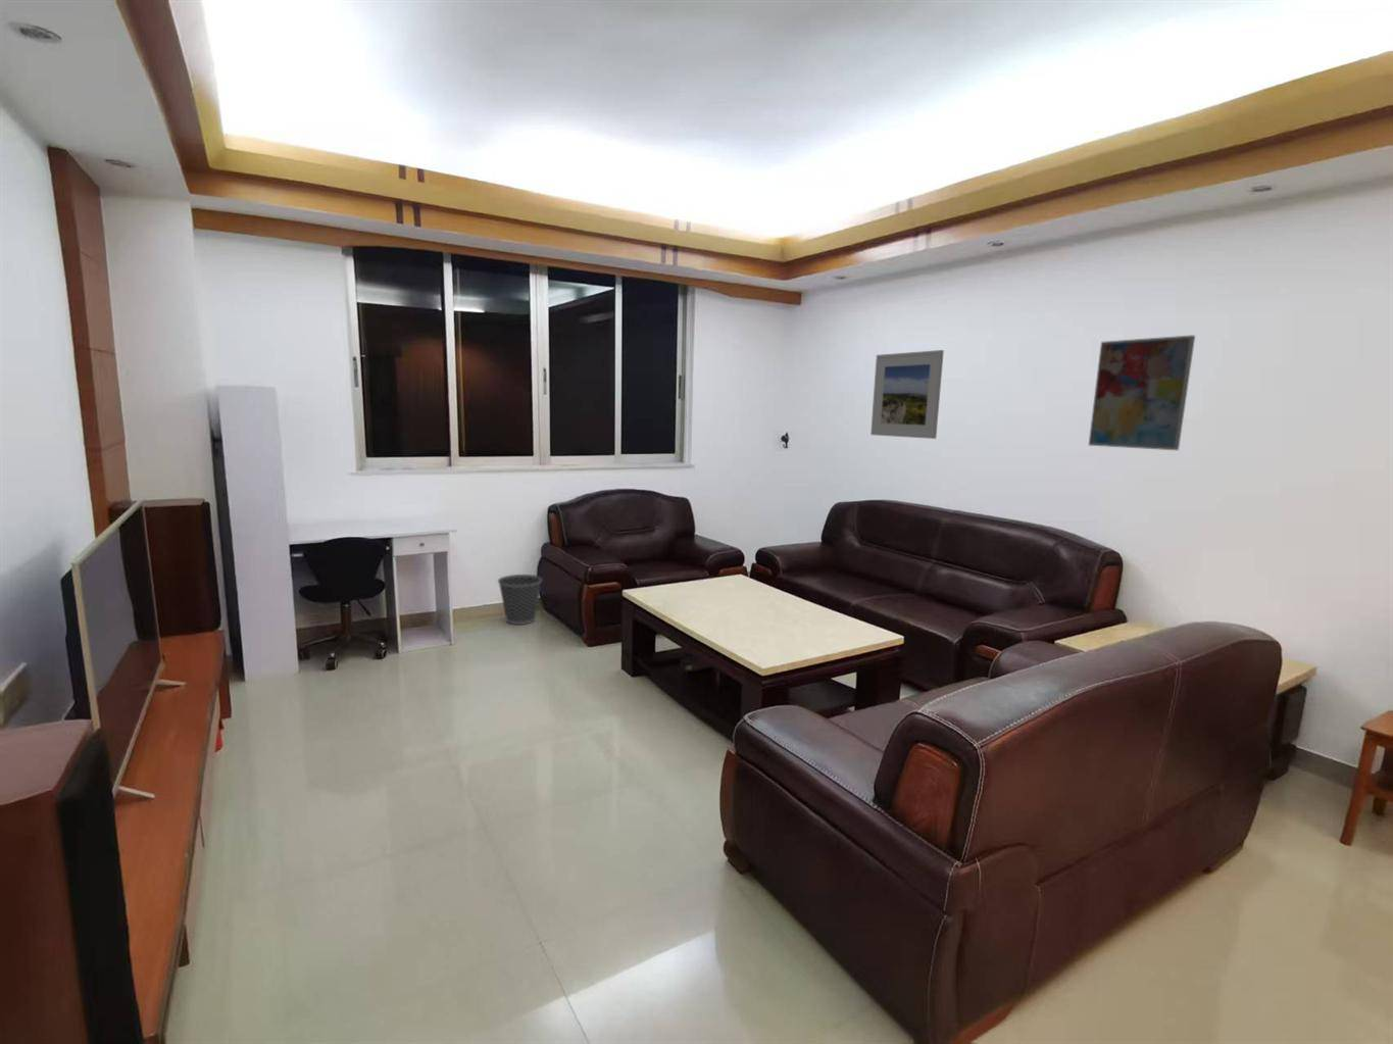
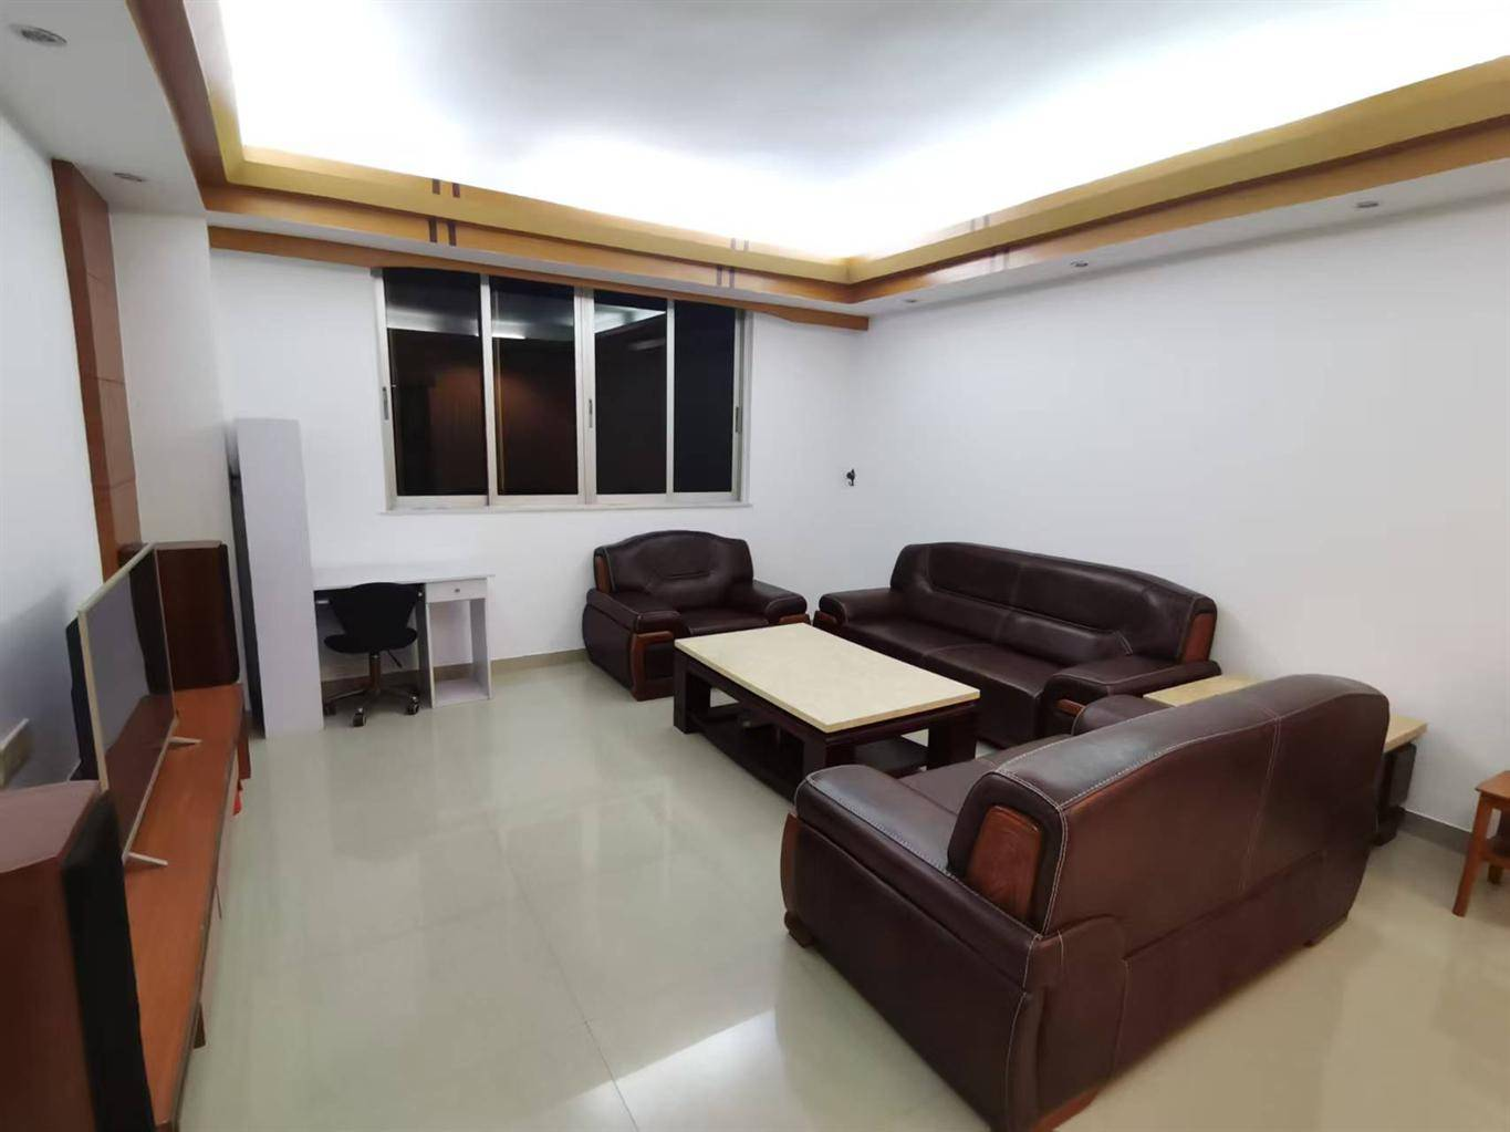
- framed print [870,349,945,440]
- wall art [1088,333,1196,451]
- wastebasket [497,574,543,625]
